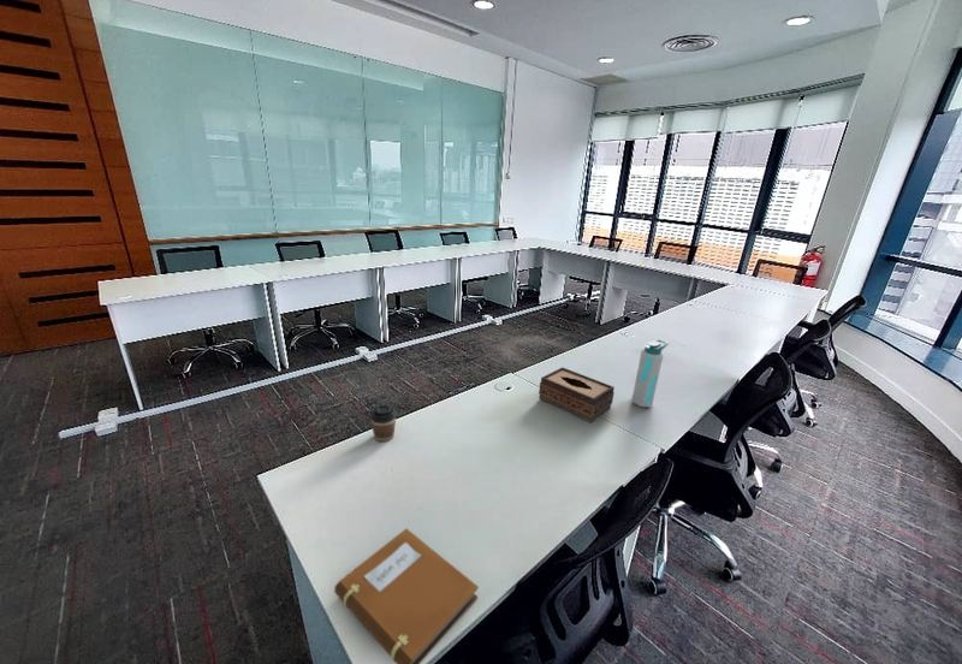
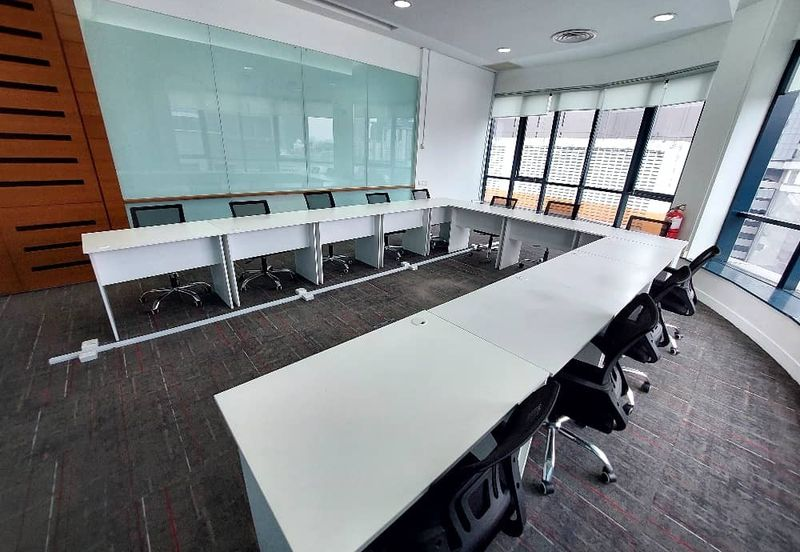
- coffee cup [368,404,398,443]
- tissue box [538,367,616,423]
- notebook [333,527,480,664]
- water bottle [630,338,670,408]
